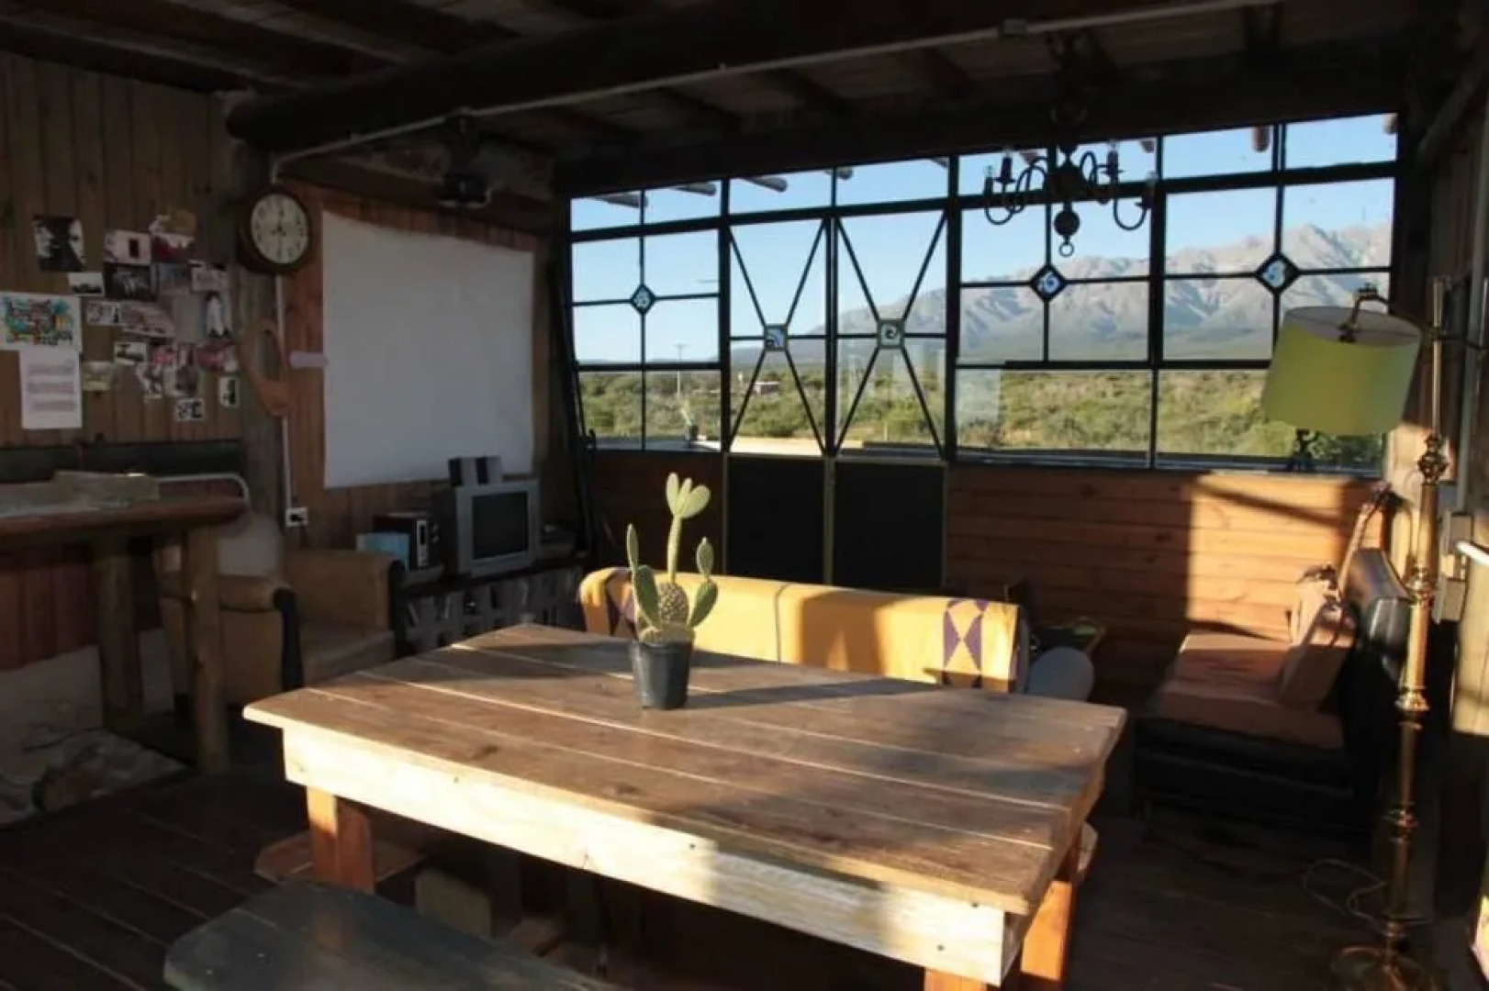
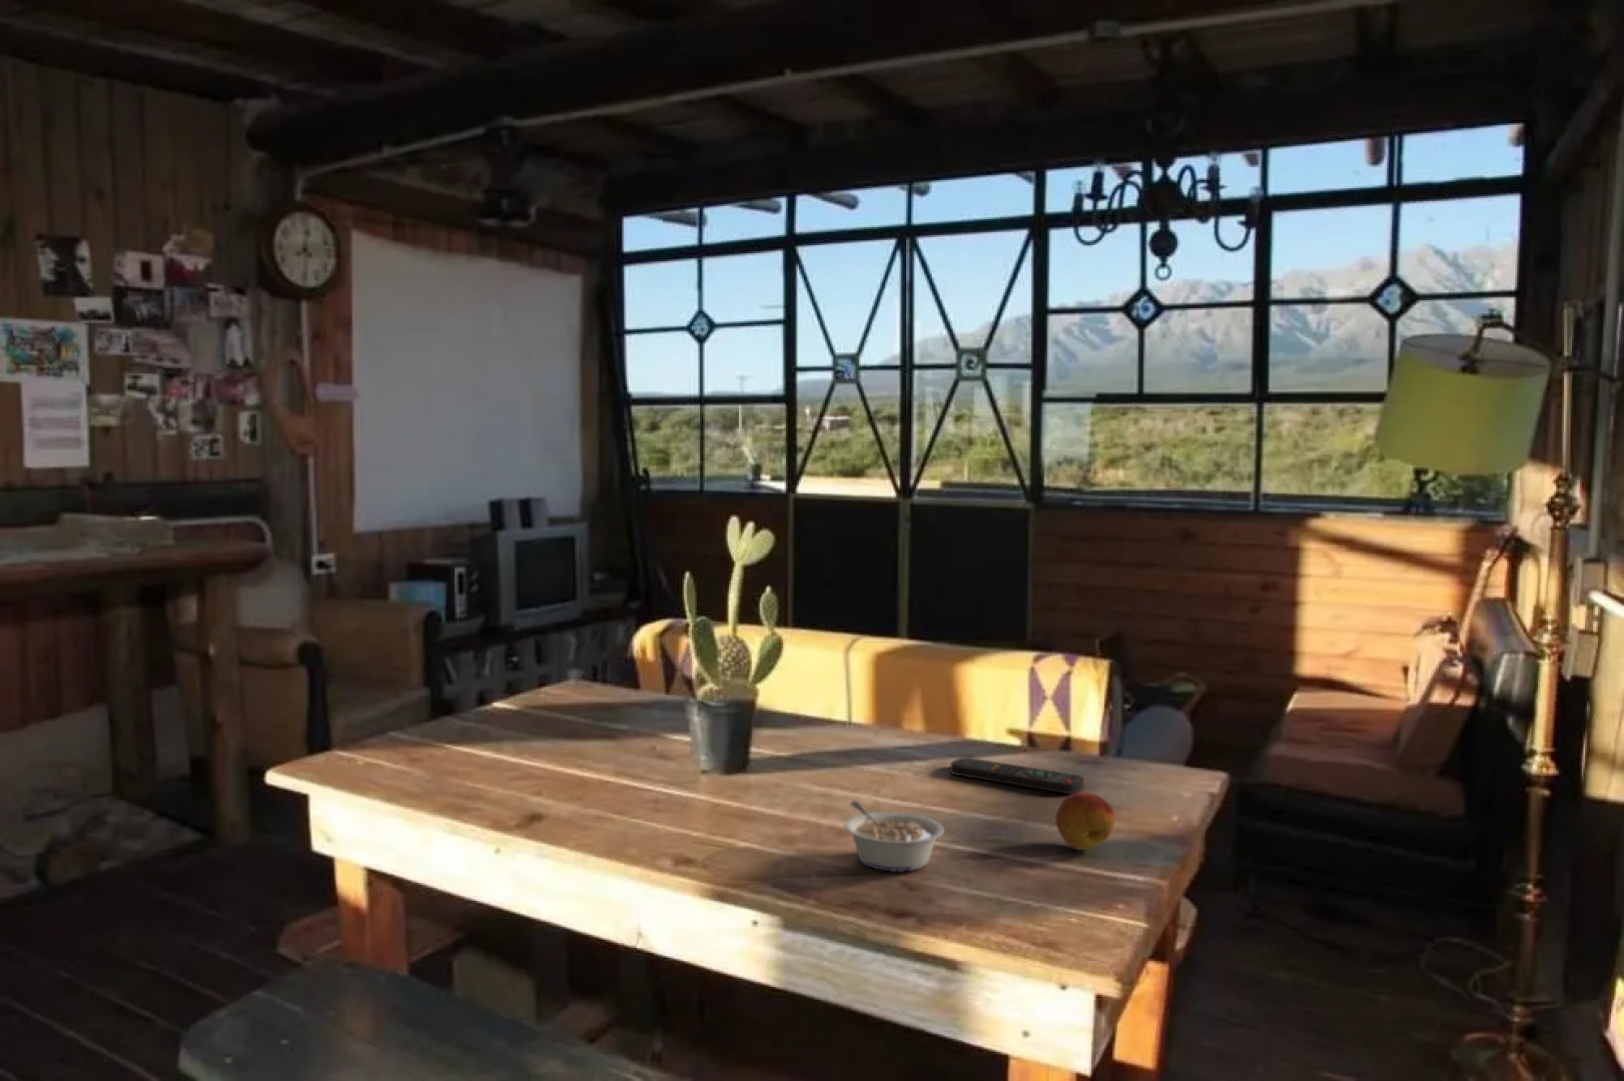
+ legume [843,800,945,872]
+ fruit [1055,790,1115,851]
+ remote control [950,756,1086,795]
